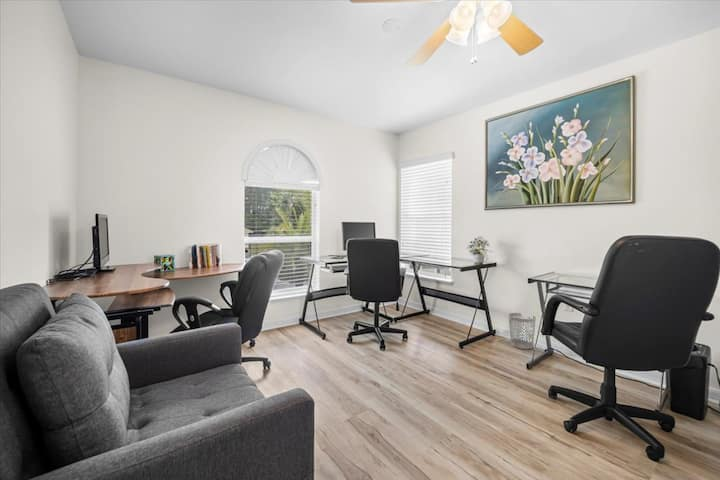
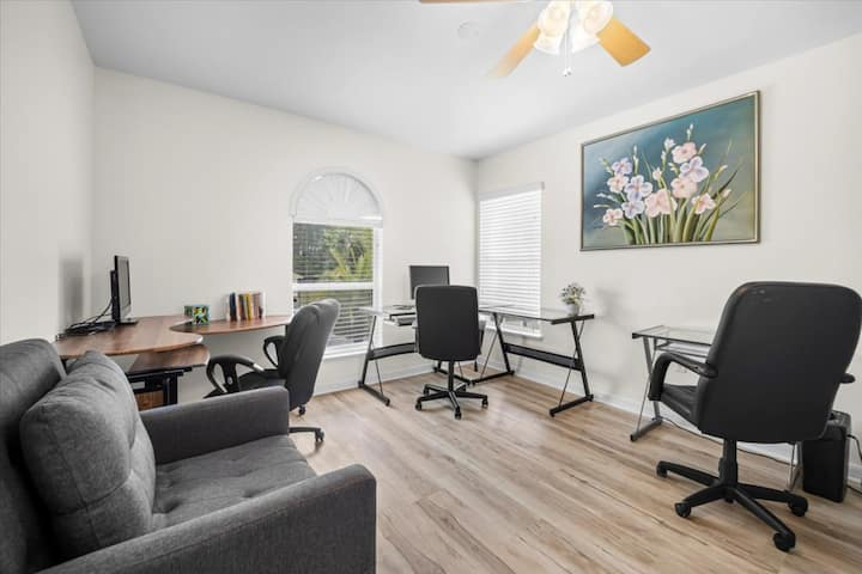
- wastebasket [507,312,537,350]
